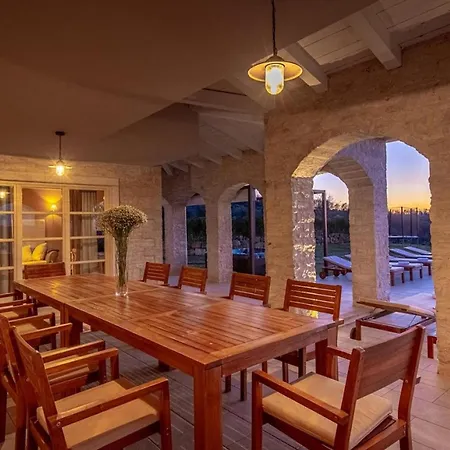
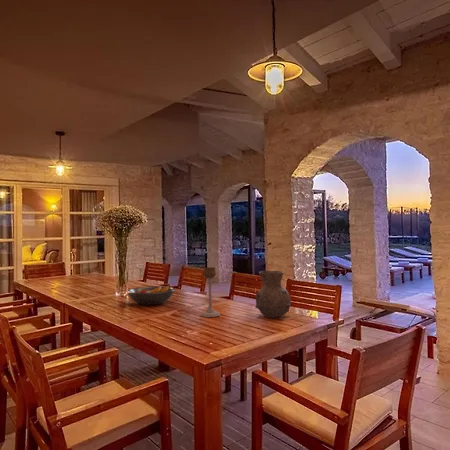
+ fruit bowl [126,285,176,306]
+ vase [254,270,292,319]
+ candle holder [200,266,221,318]
